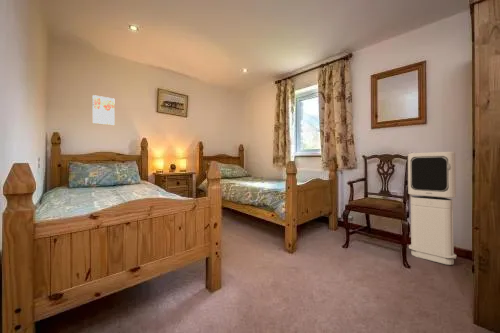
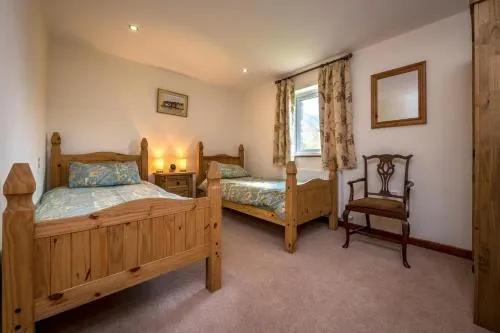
- wall art [92,94,116,126]
- air purifier [407,151,457,266]
